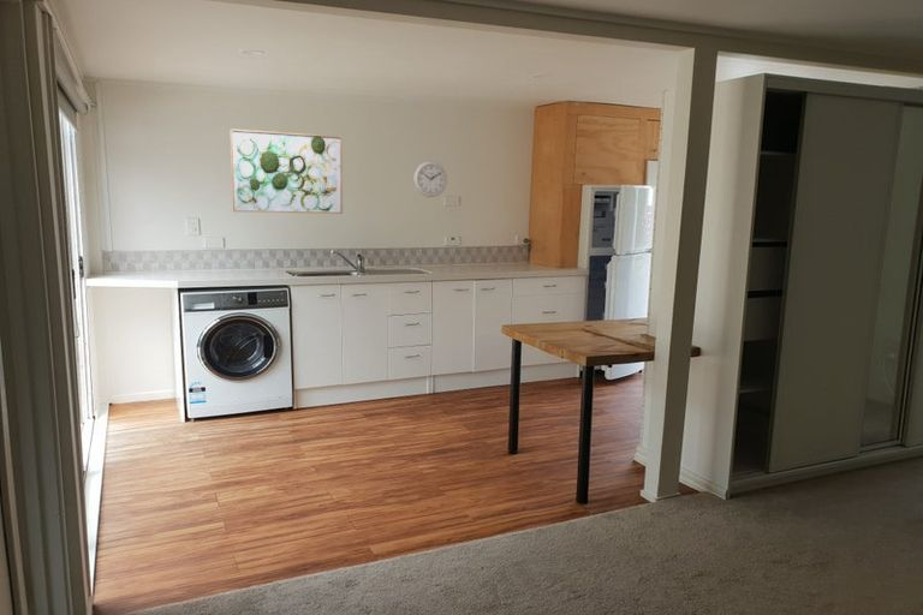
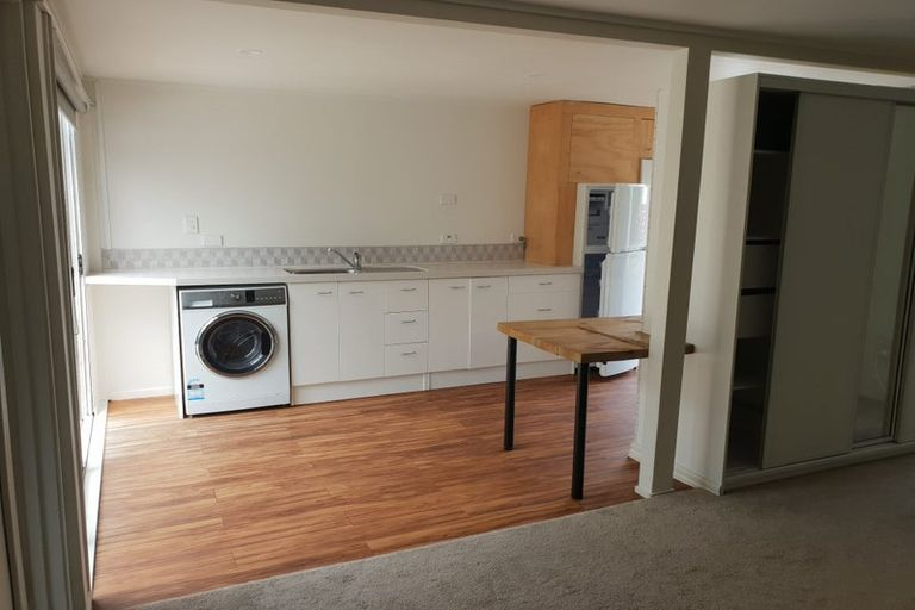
- wall clock [413,160,448,198]
- wall art [230,127,344,215]
